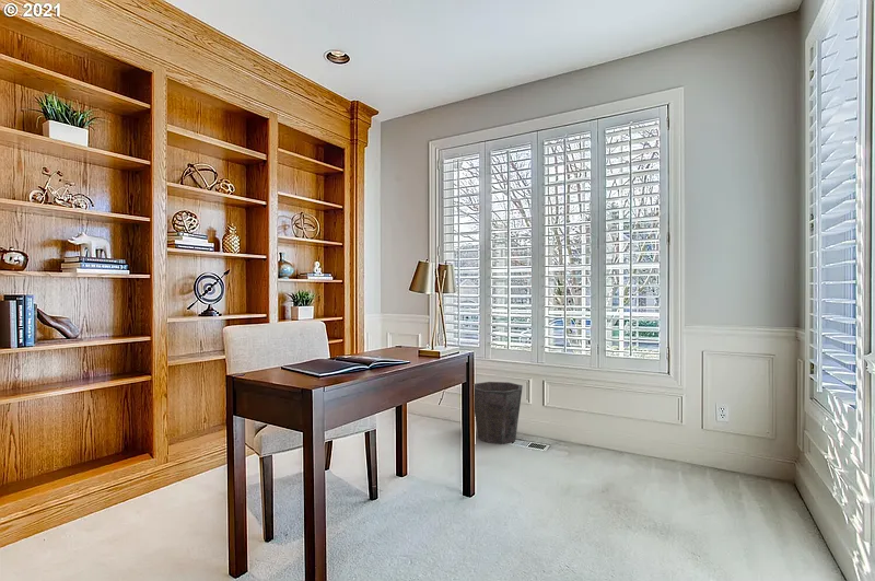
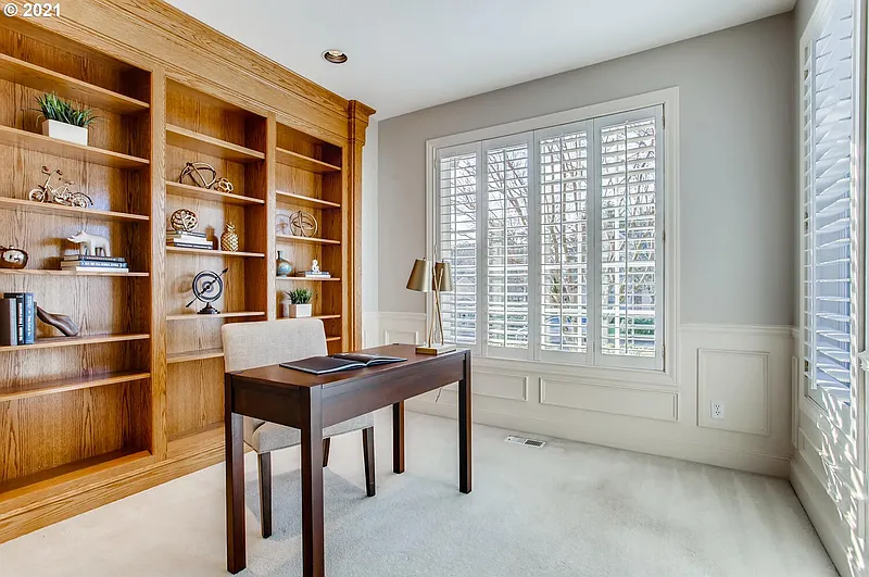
- waste bin [474,381,524,445]
